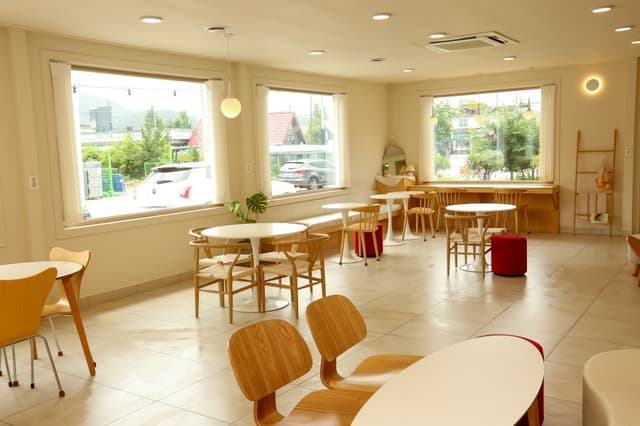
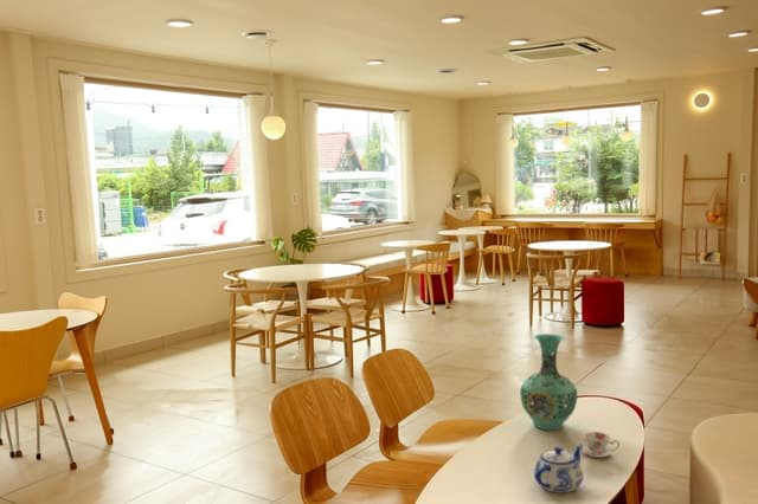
+ teacup [582,431,621,458]
+ vase [519,332,579,431]
+ teapot [533,444,584,495]
